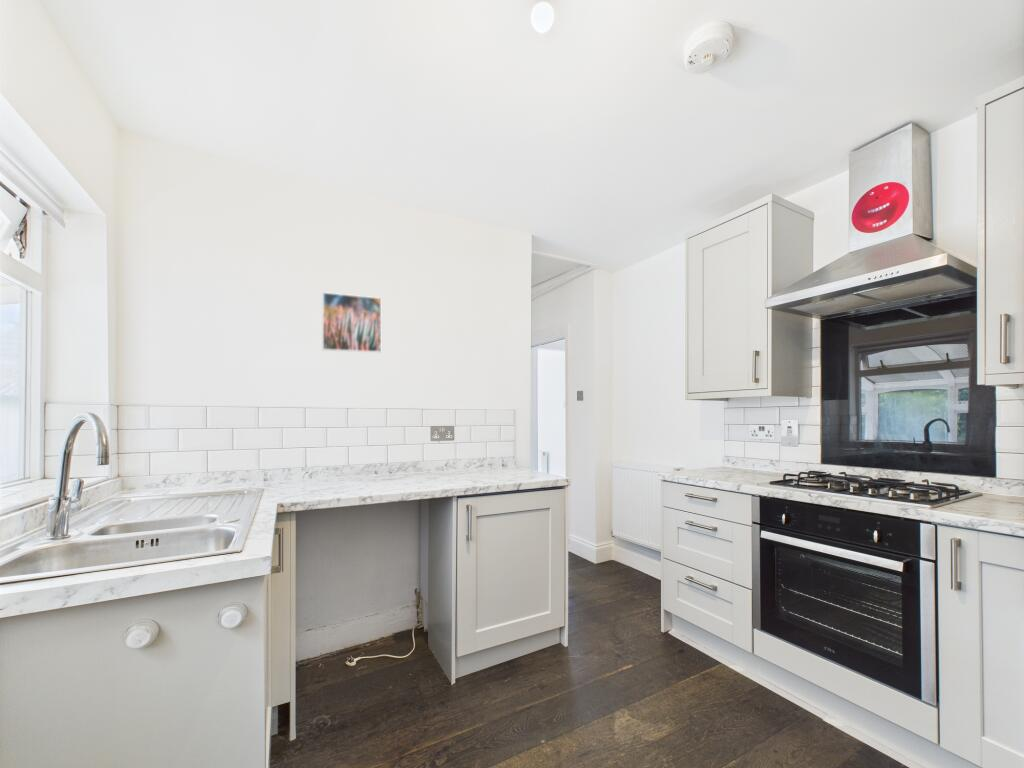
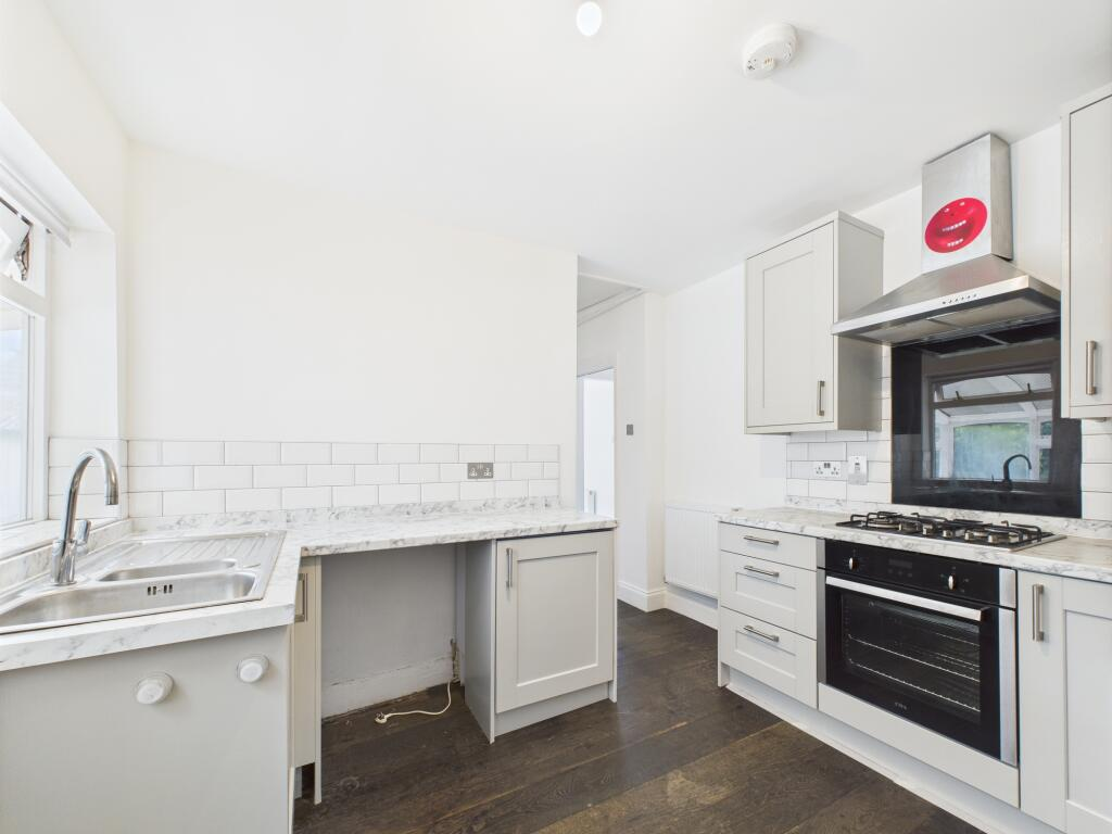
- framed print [321,291,382,353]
